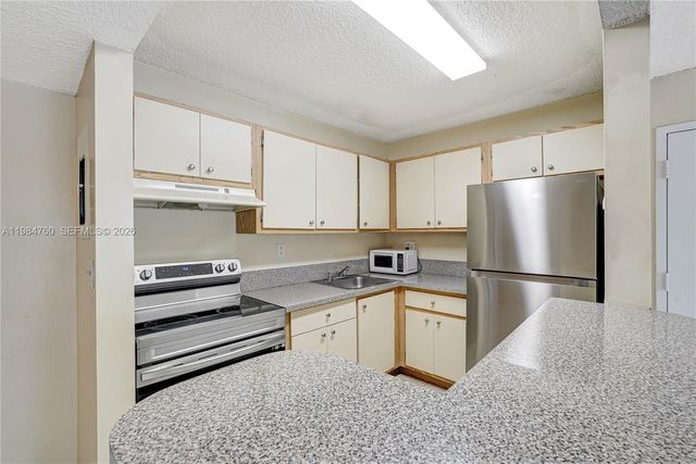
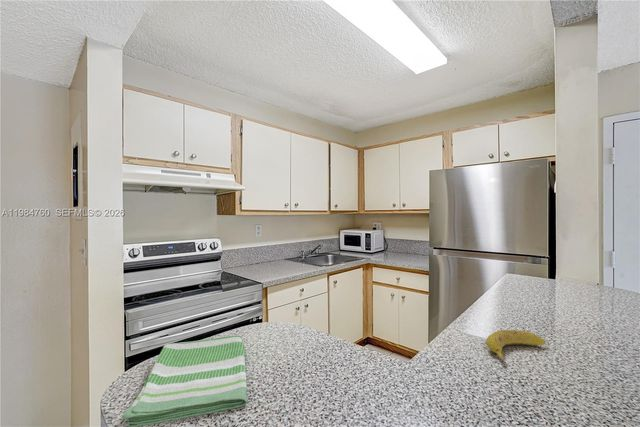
+ dish towel [121,334,248,427]
+ banana [485,329,546,362]
